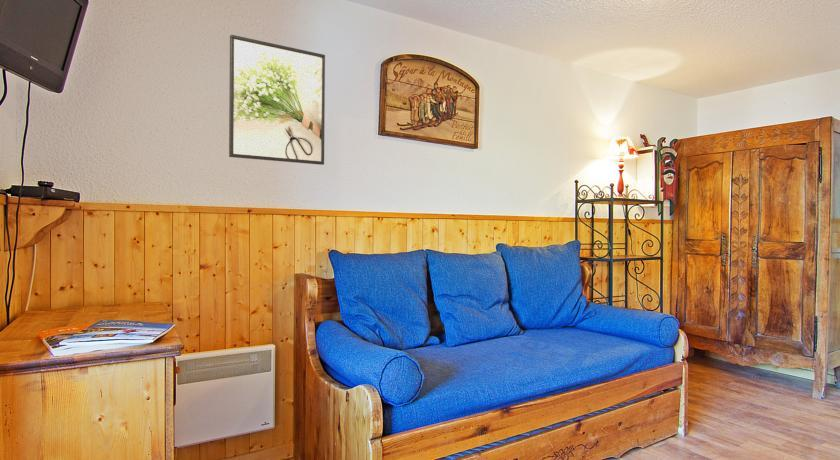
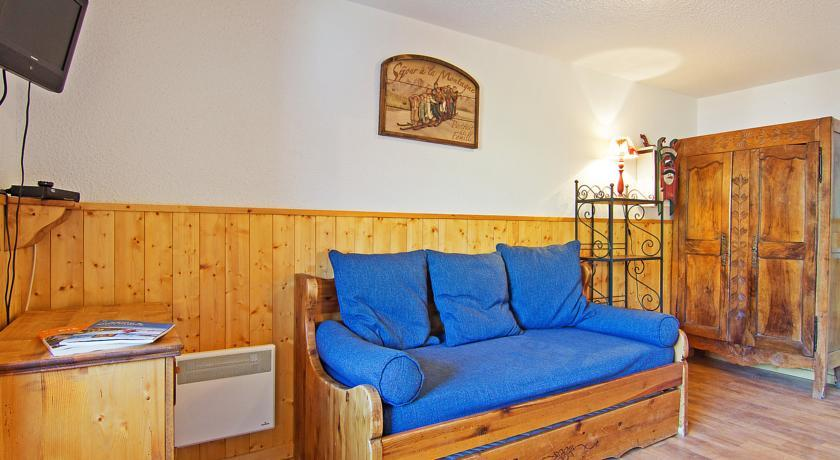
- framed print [228,34,326,166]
